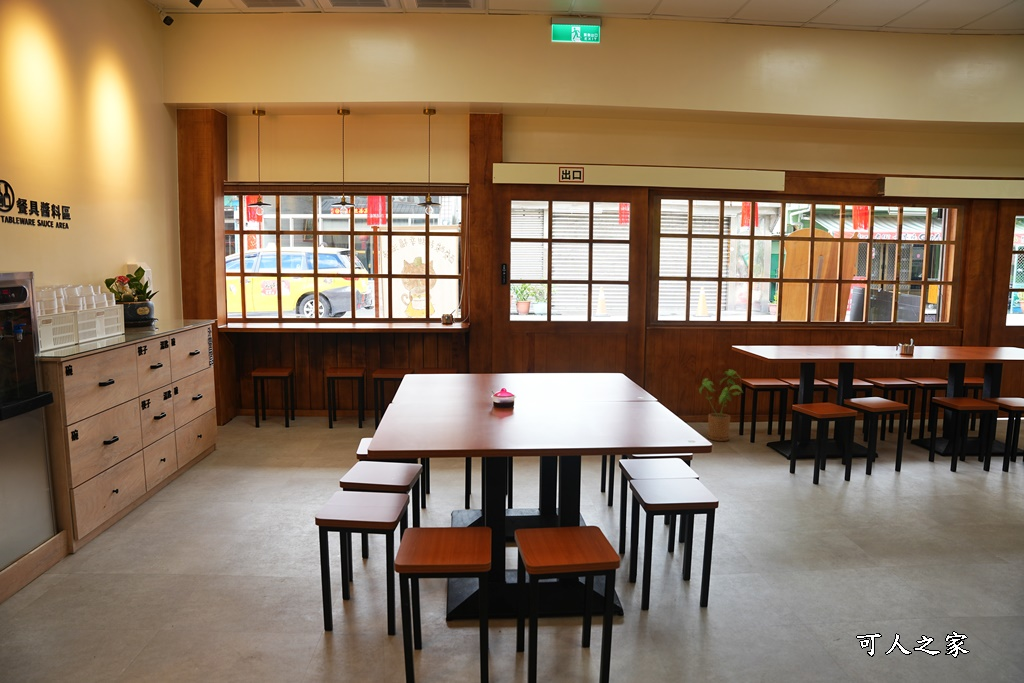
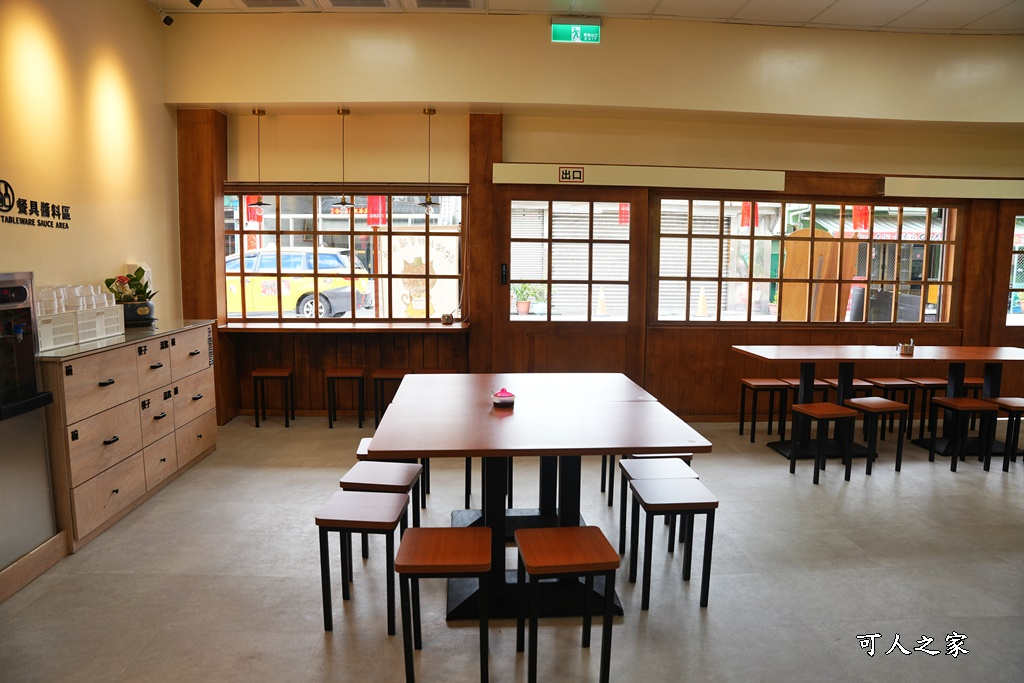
- house plant [698,368,744,442]
